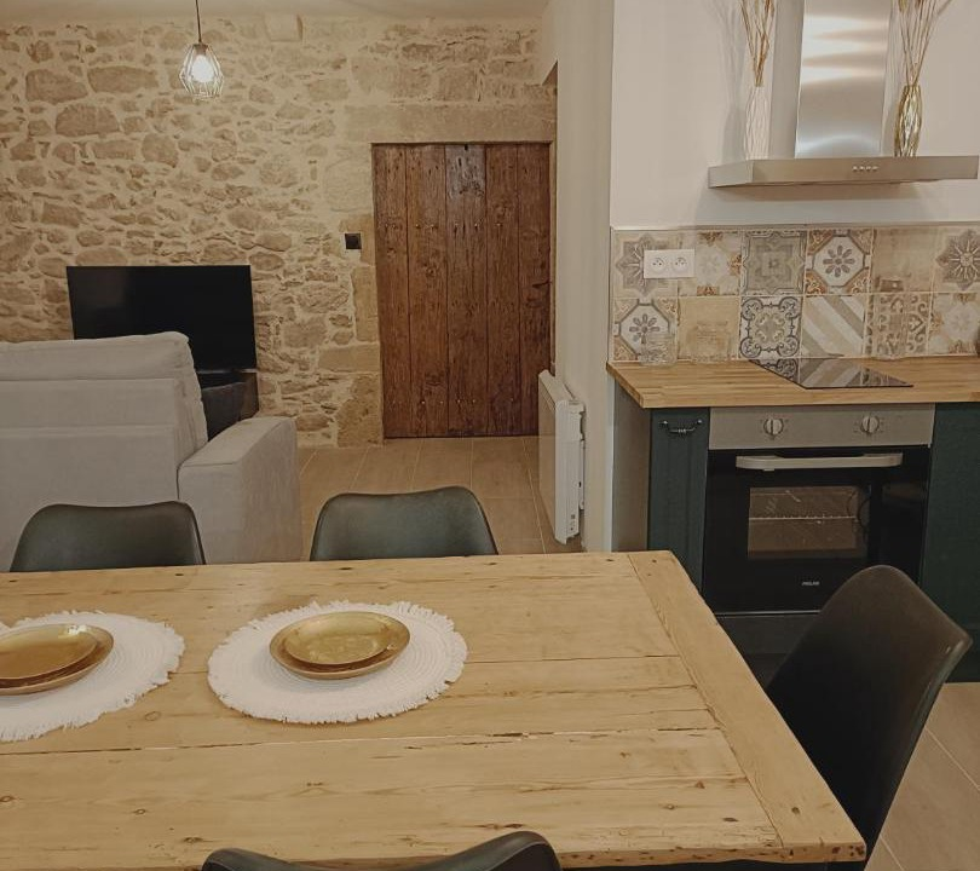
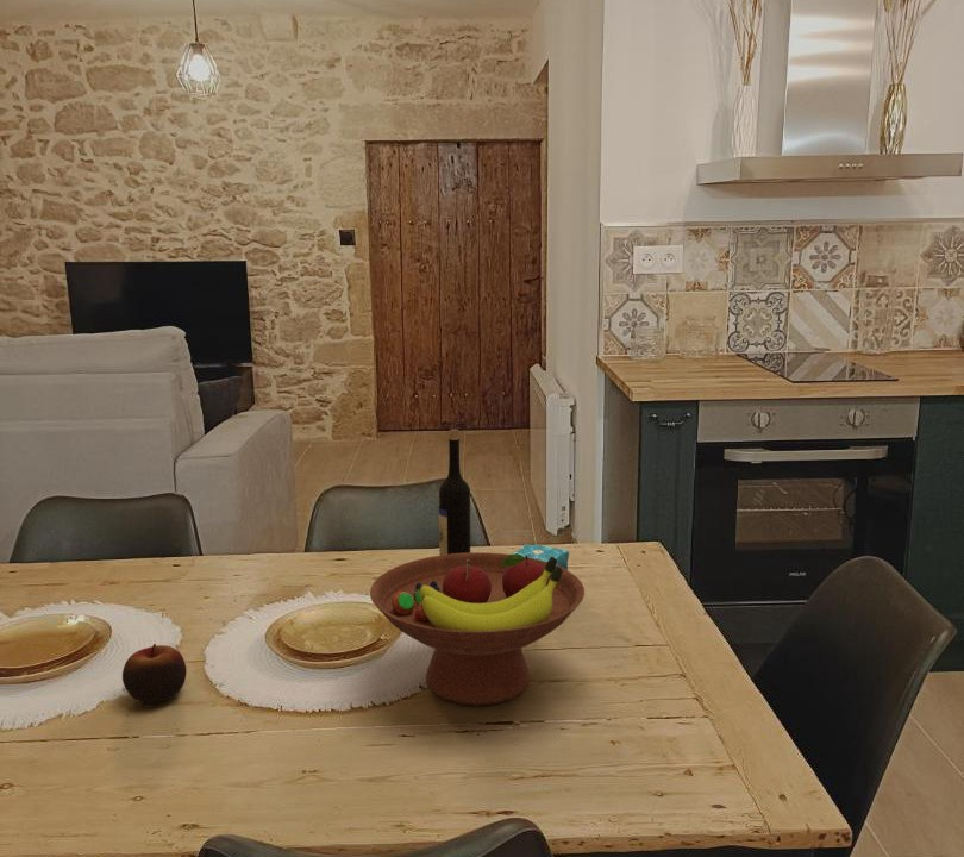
+ wine bottle [438,428,471,556]
+ candle [511,538,570,571]
+ fruit bowl [369,551,586,707]
+ apple [121,643,188,705]
